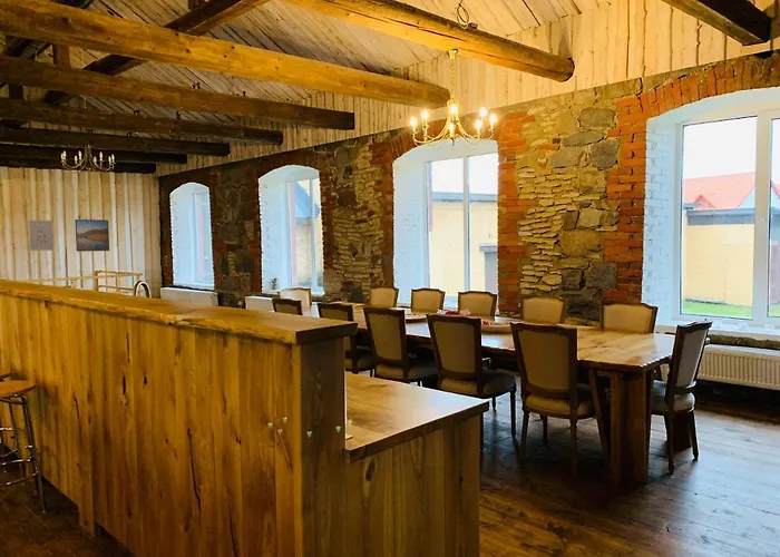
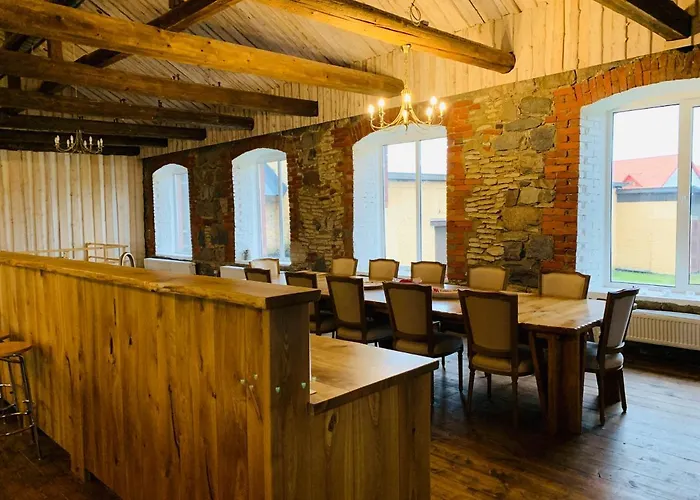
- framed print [74,218,110,253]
- wall art [28,219,55,252]
